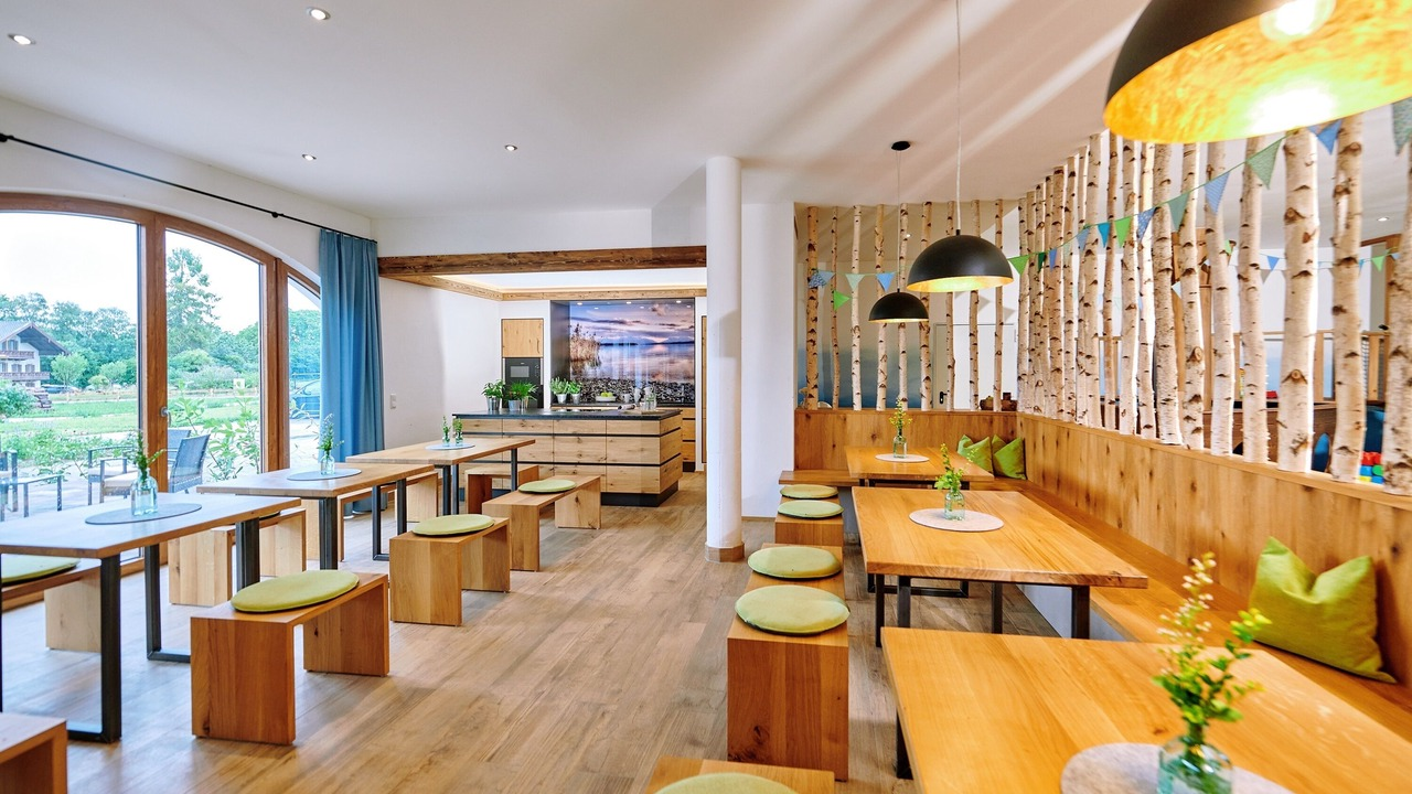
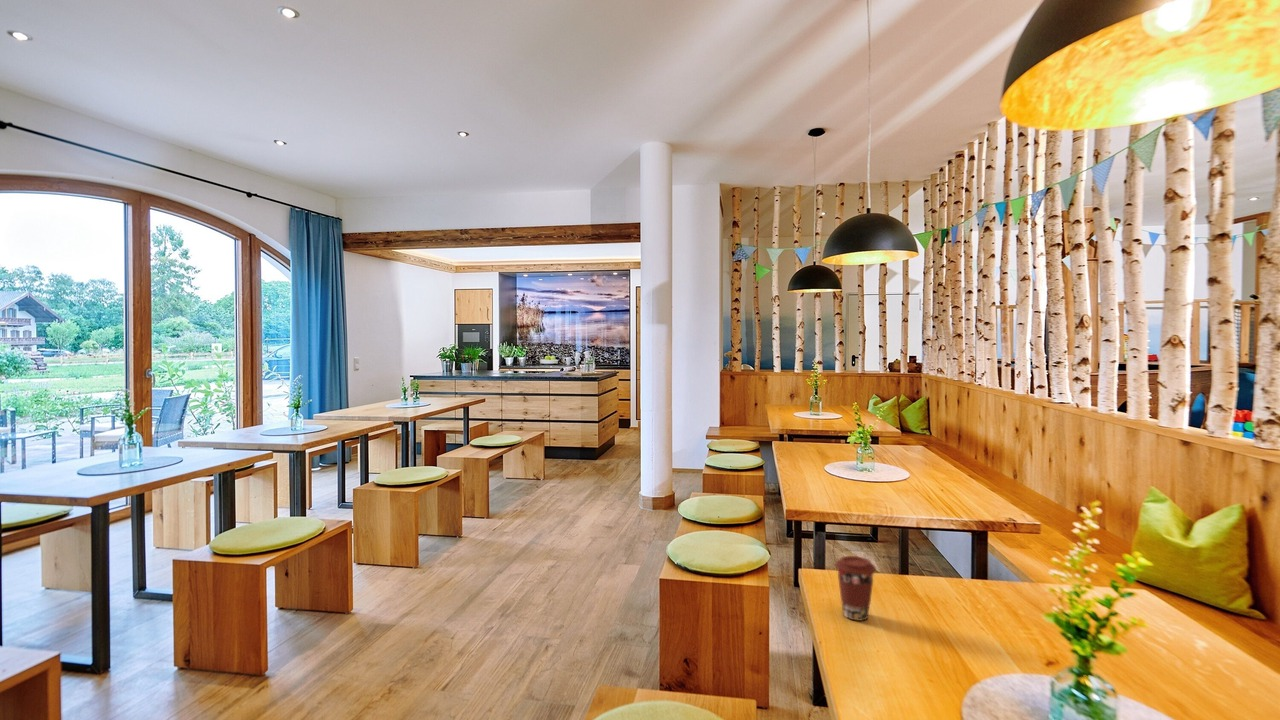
+ coffee cup [834,555,877,622]
